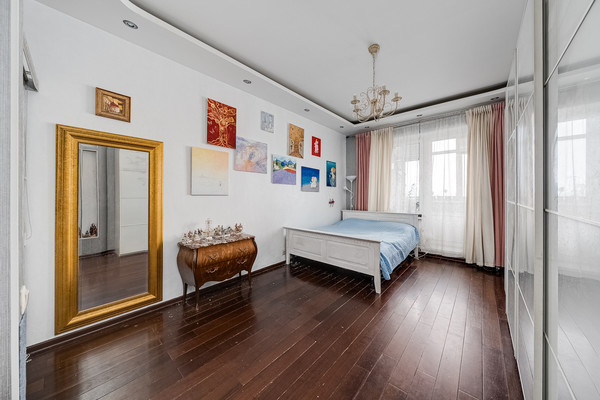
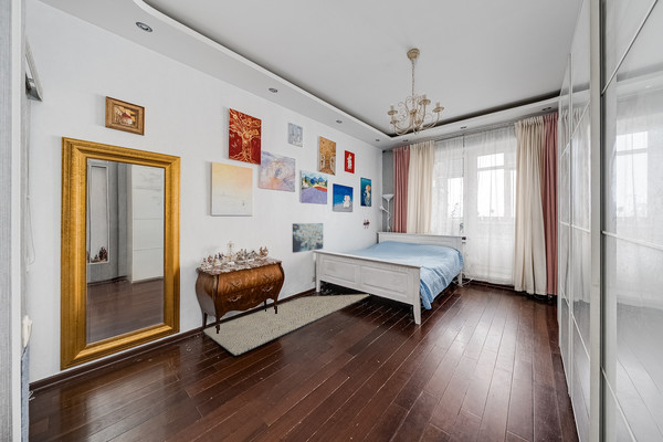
+ rug [202,293,370,356]
+ wall art [292,222,324,254]
